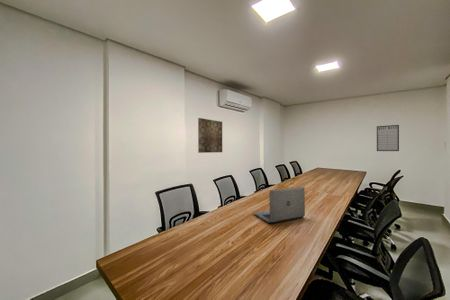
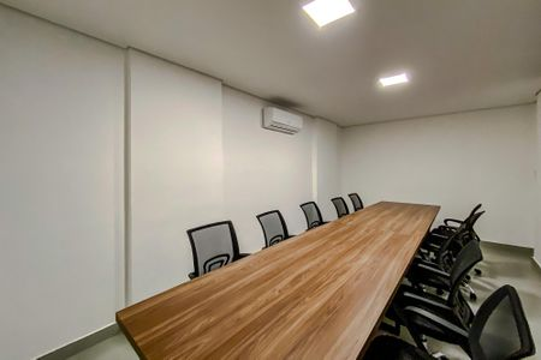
- wall art [197,117,223,154]
- writing board [376,124,400,152]
- laptop [253,186,306,224]
